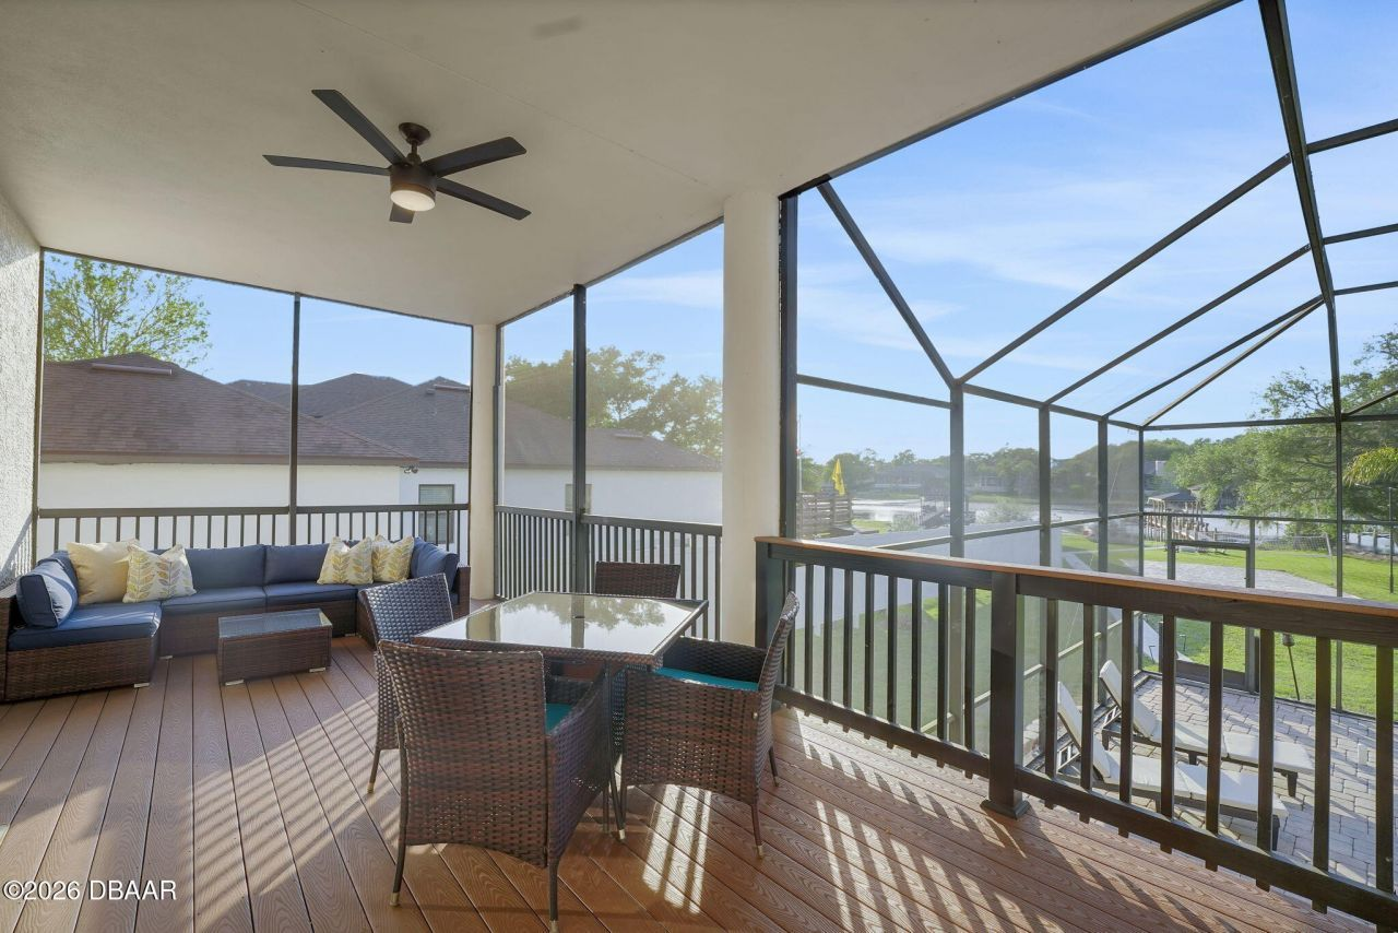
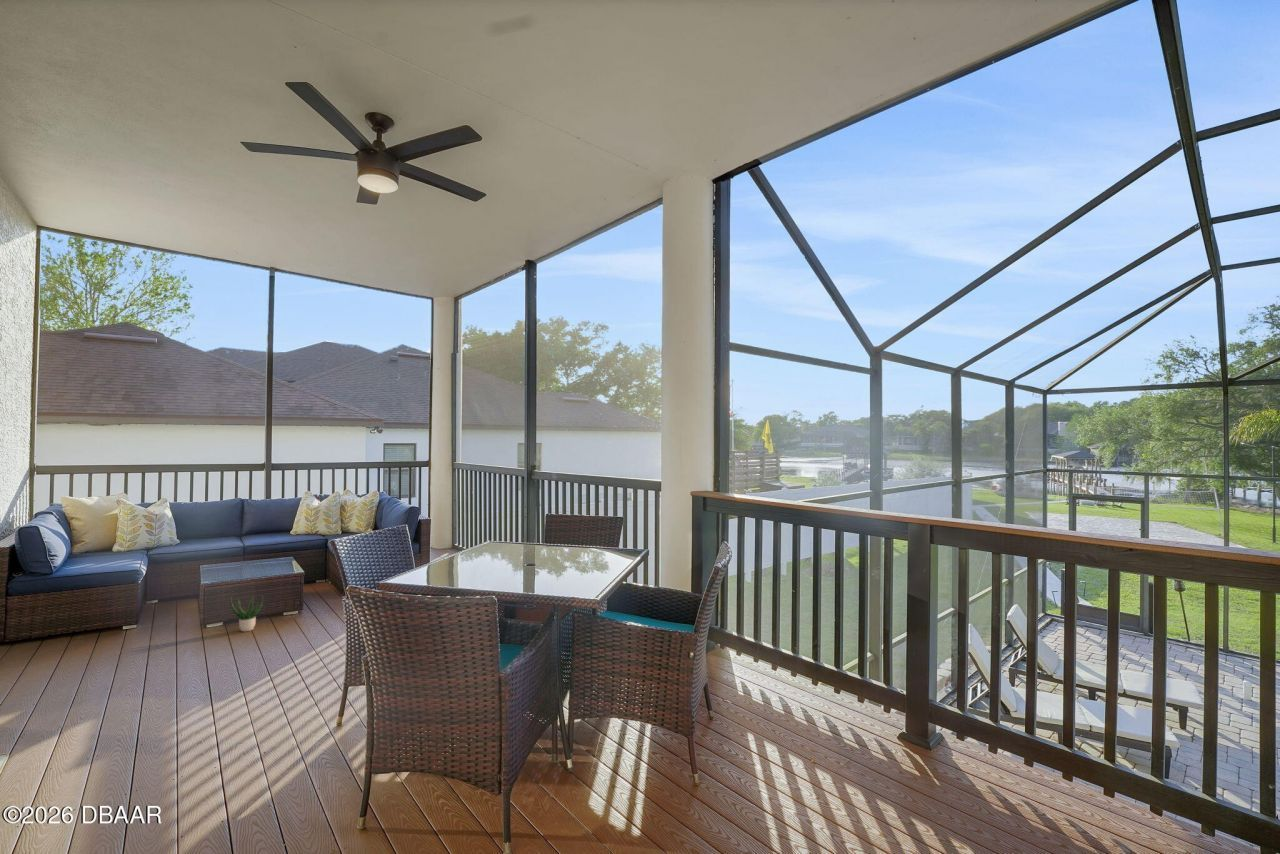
+ potted plant [229,594,264,632]
